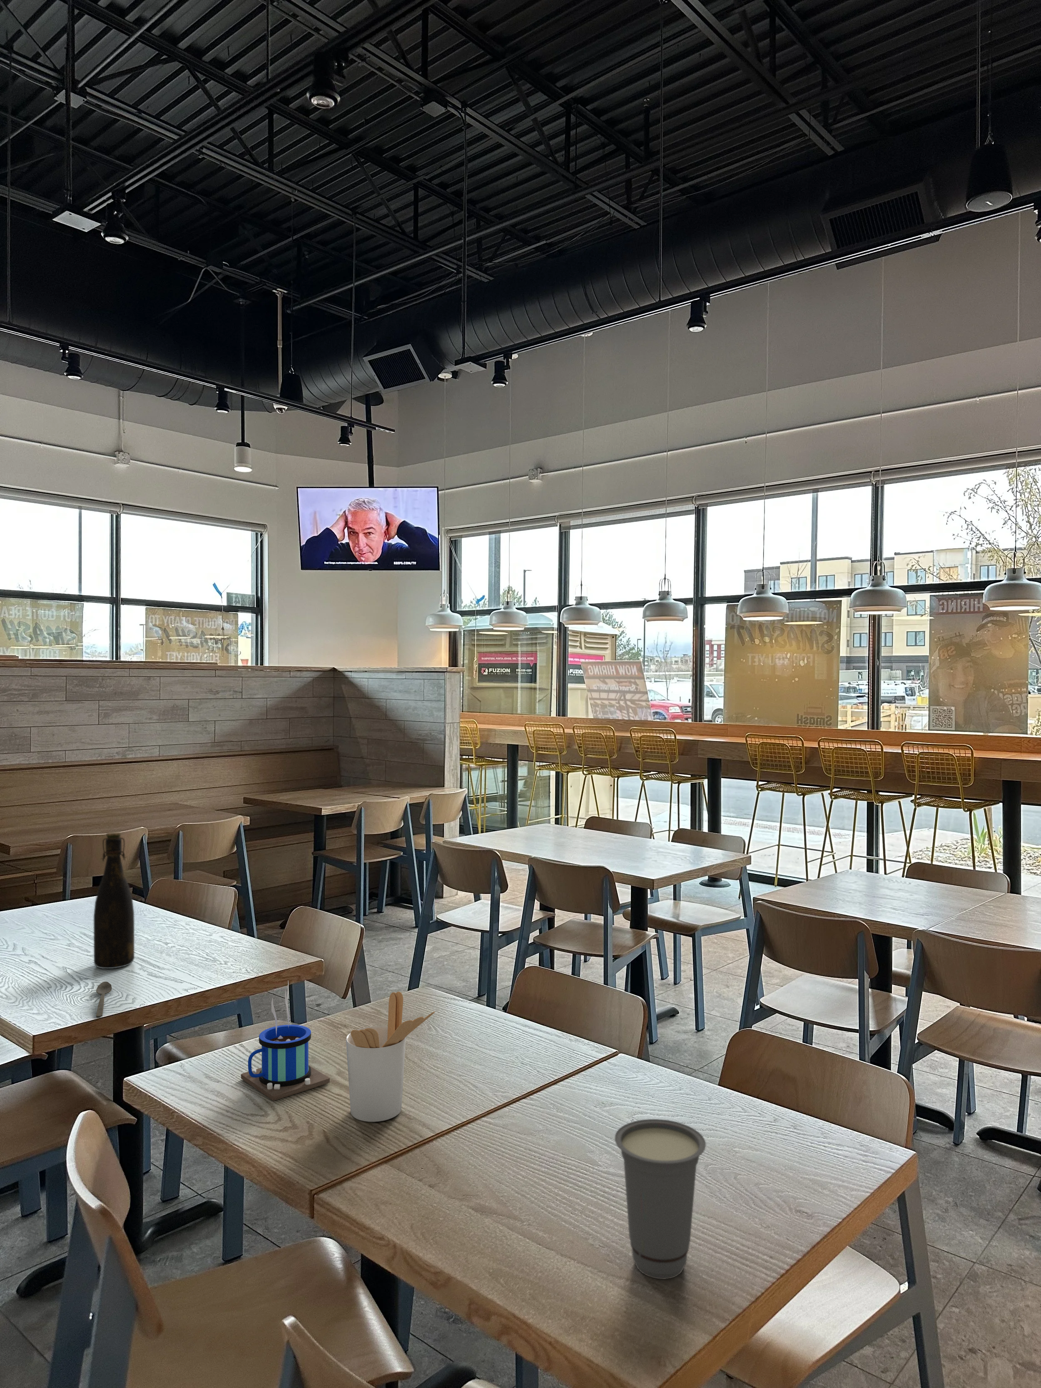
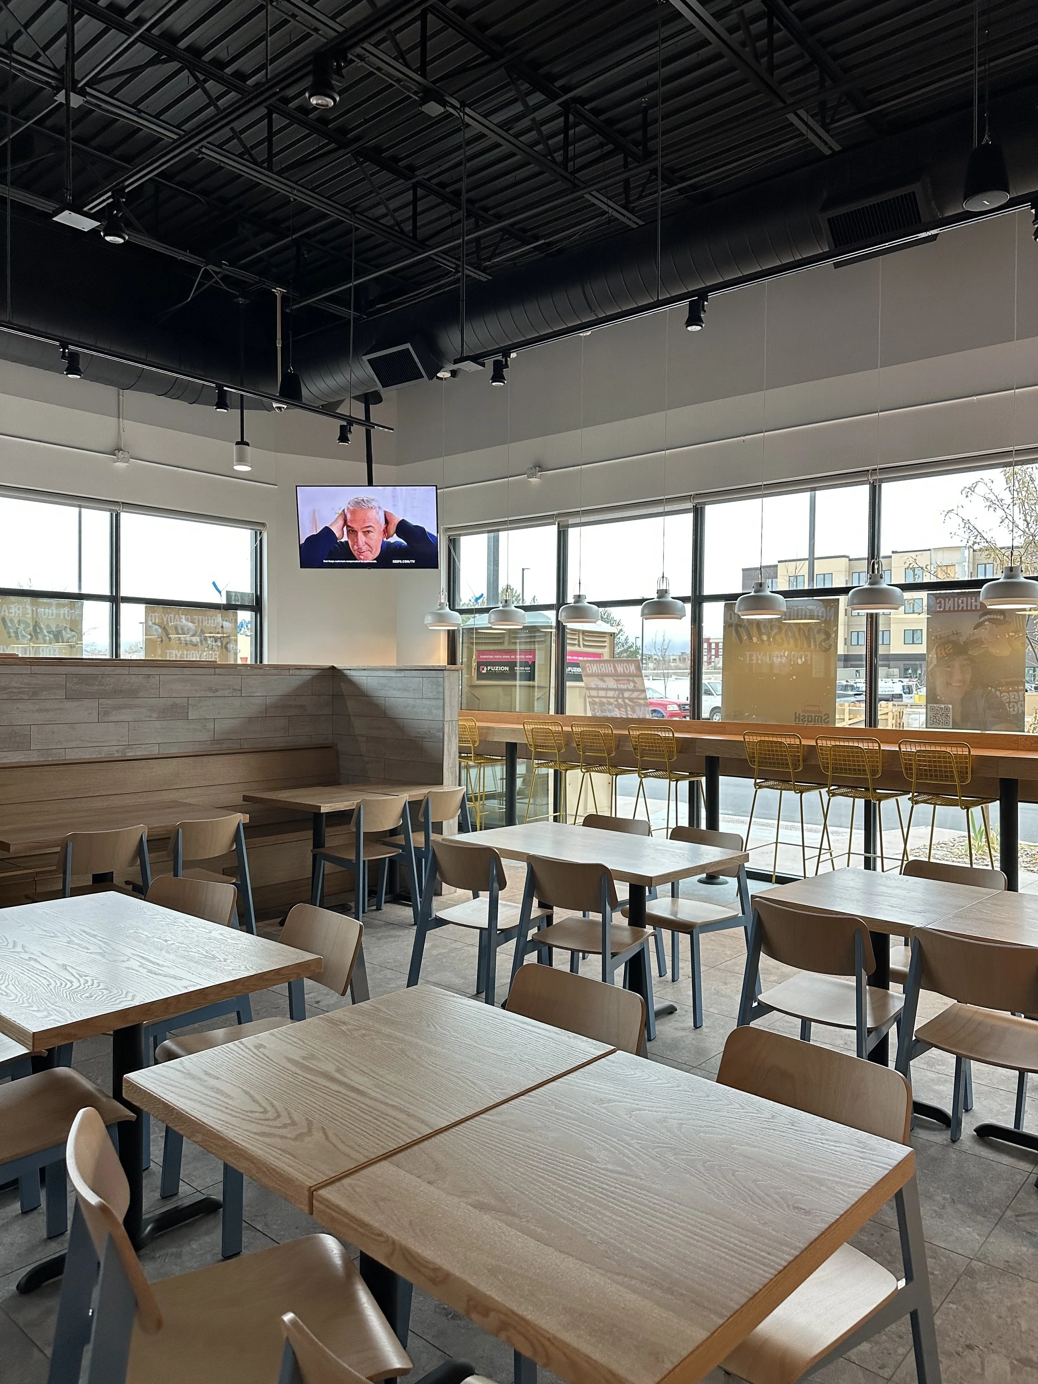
- cup [615,1119,706,1280]
- mug [241,981,330,1101]
- utensil holder [346,991,435,1122]
- spoon [96,981,112,1017]
- bottle [93,831,134,969]
